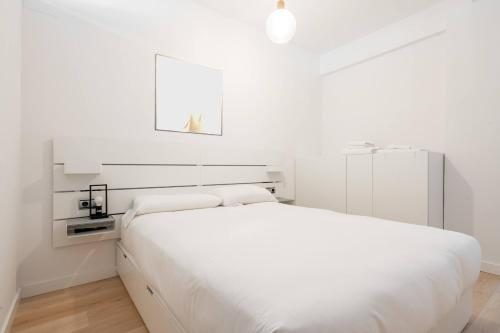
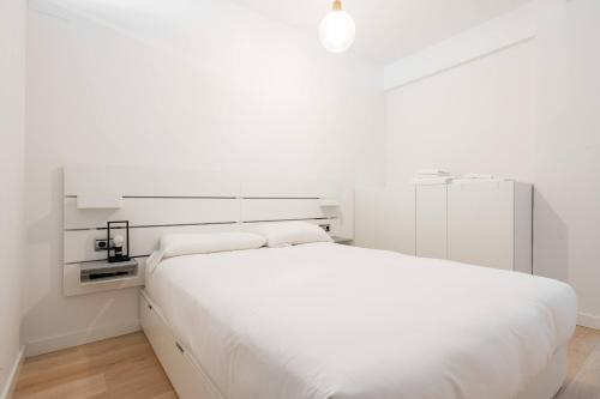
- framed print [154,52,224,137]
